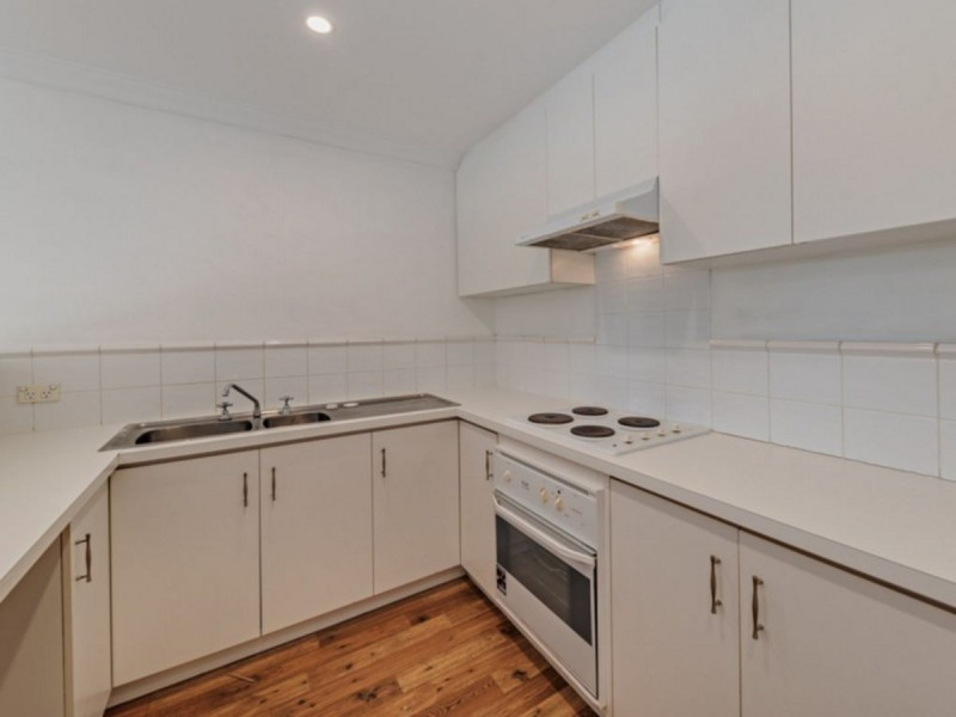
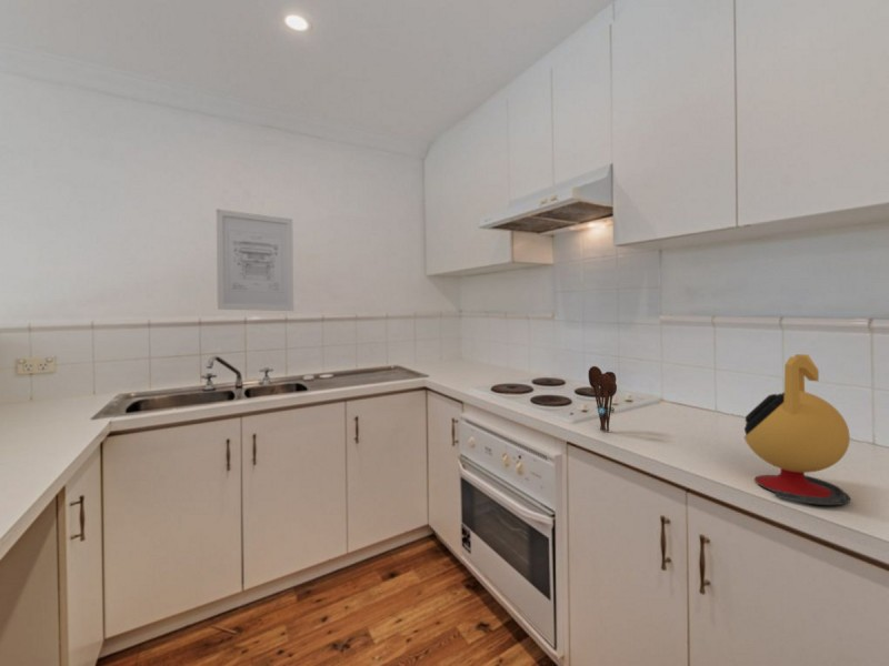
+ kettle [743,353,851,506]
+ utensil holder [587,365,618,432]
+ wall art [216,208,294,312]
